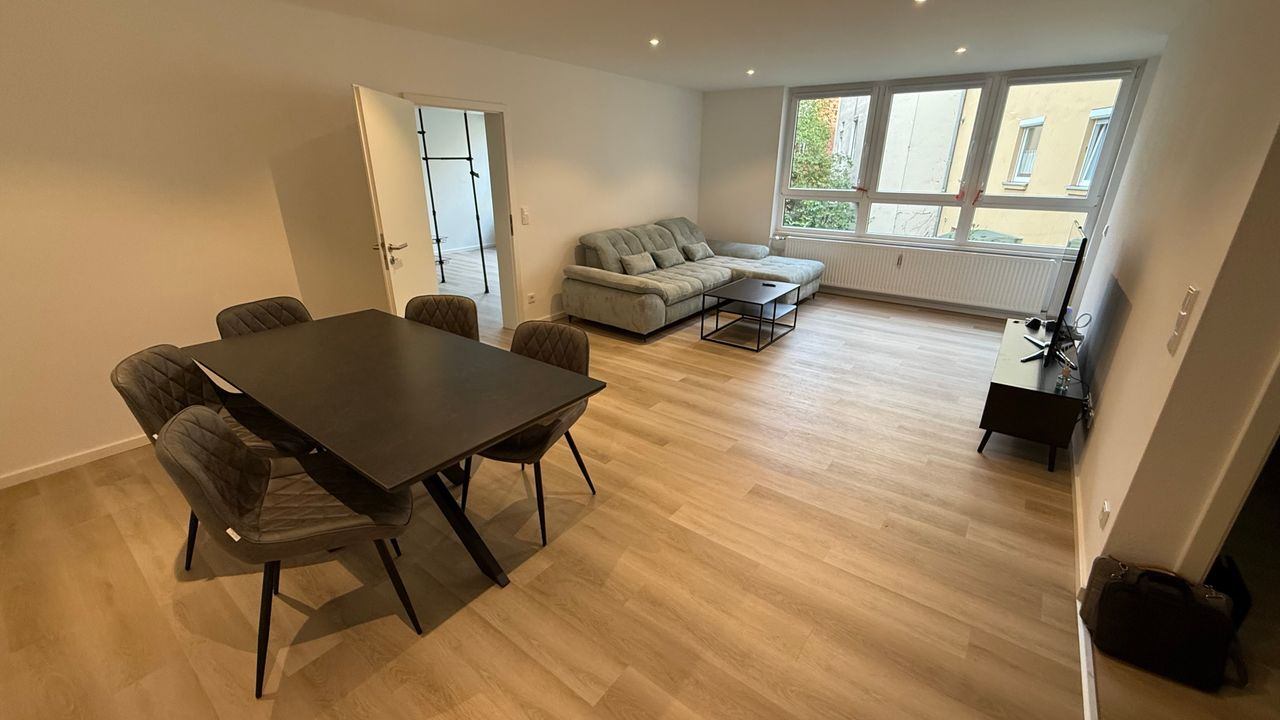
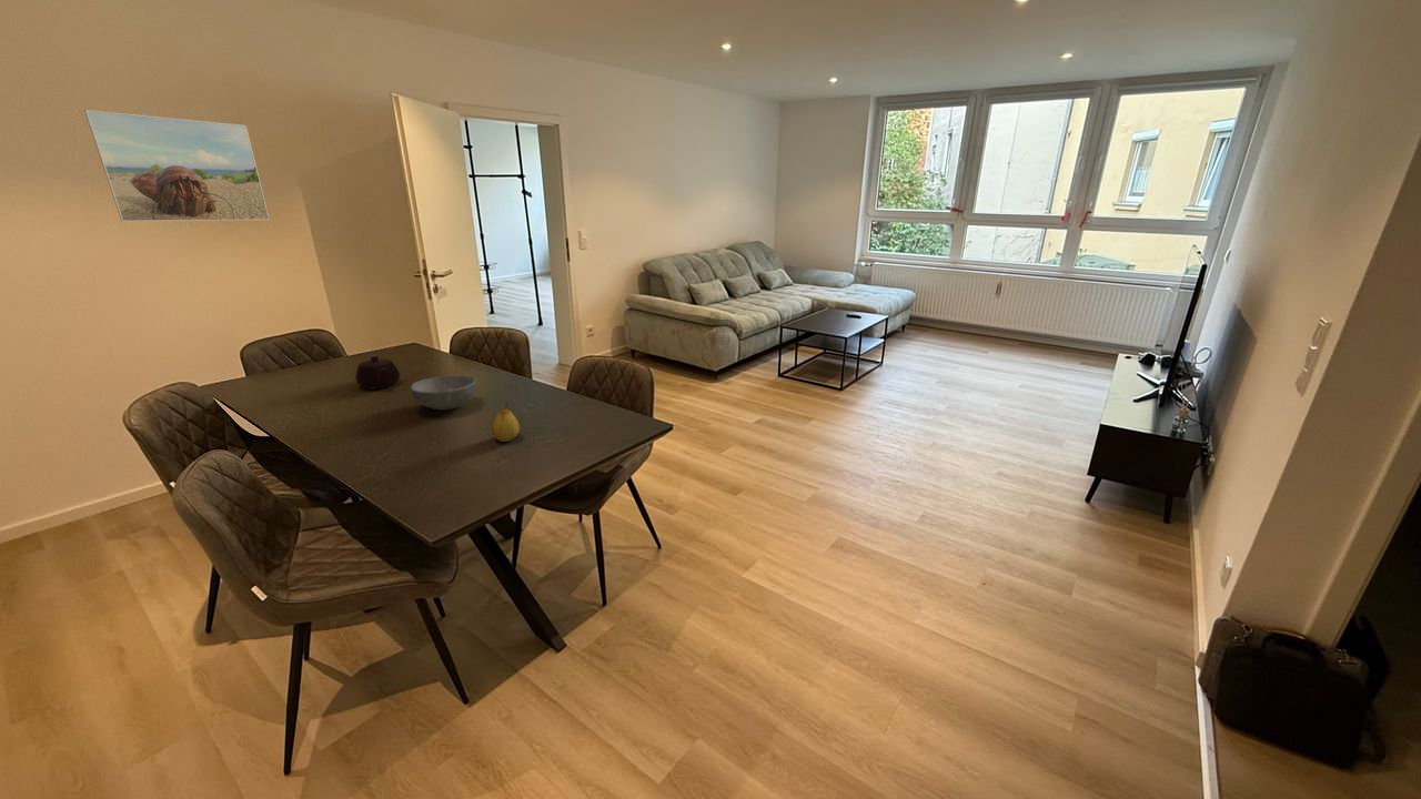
+ fruit [491,402,521,443]
+ bowl [410,375,477,412]
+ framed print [83,109,271,222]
+ teapot [354,355,401,390]
